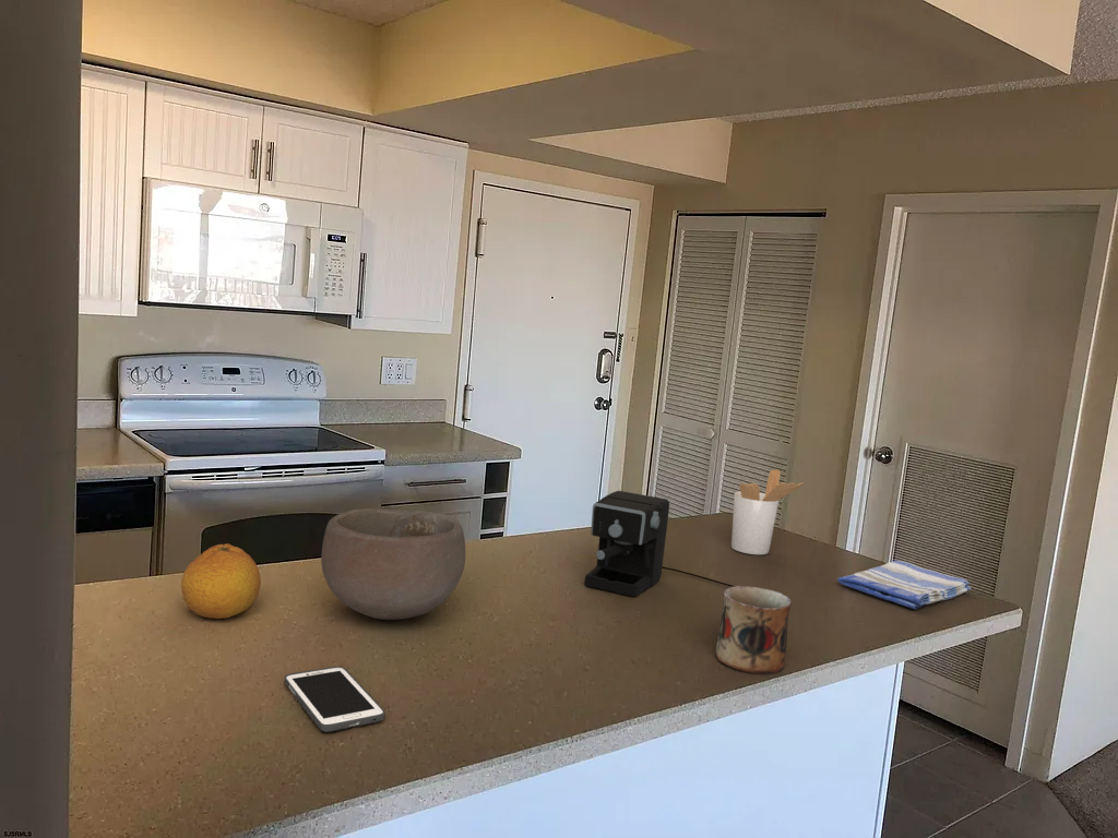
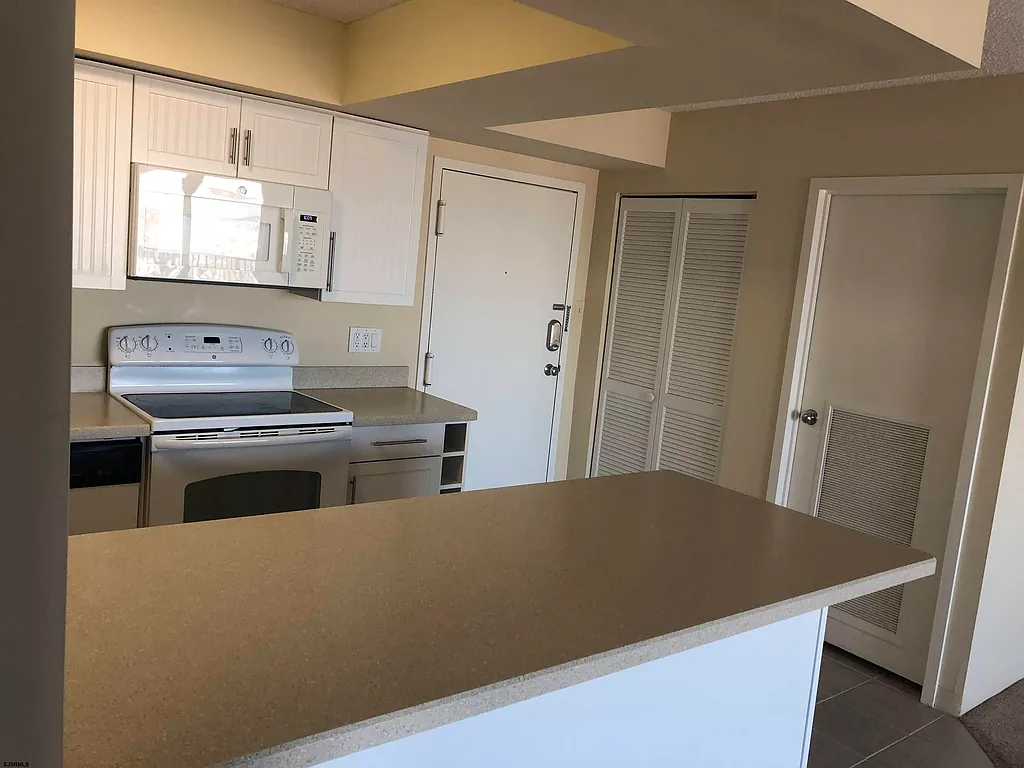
- fruit [180,542,262,620]
- utensil holder [730,468,805,555]
- mug [715,585,793,674]
- bowl [320,507,466,621]
- cell phone [283,666,385,733]
- dish towel [836,560,972,610]
- coffee maker [583,490,737,598]
